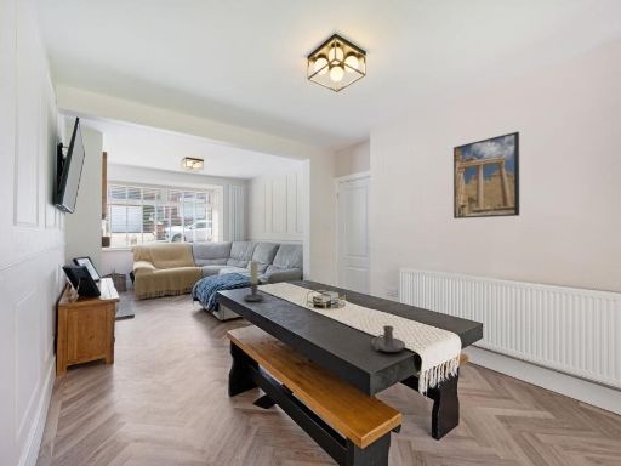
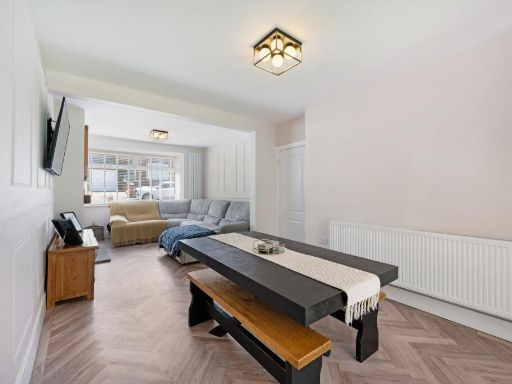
- candle holder [243,261,266,302]
- candle holder [371,324,406,353]
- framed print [452,130,520,220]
